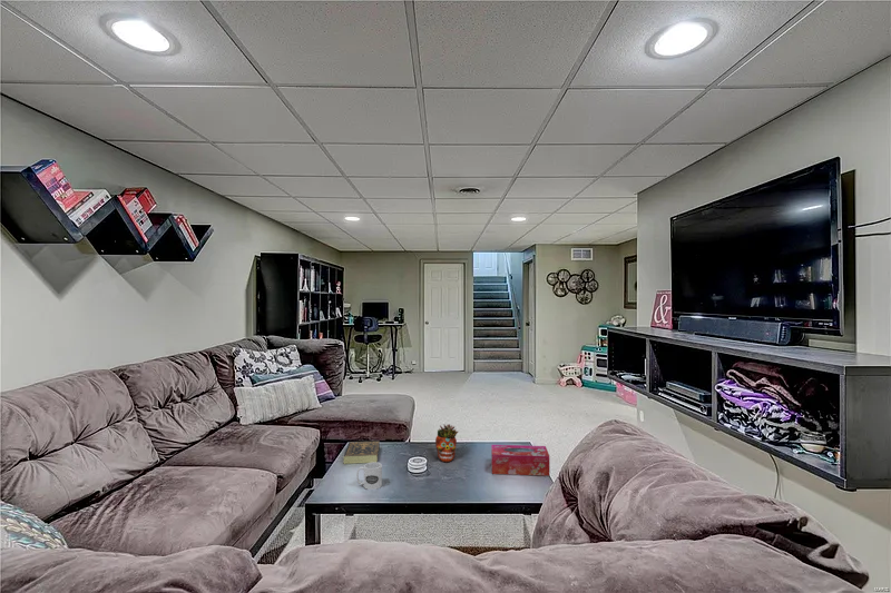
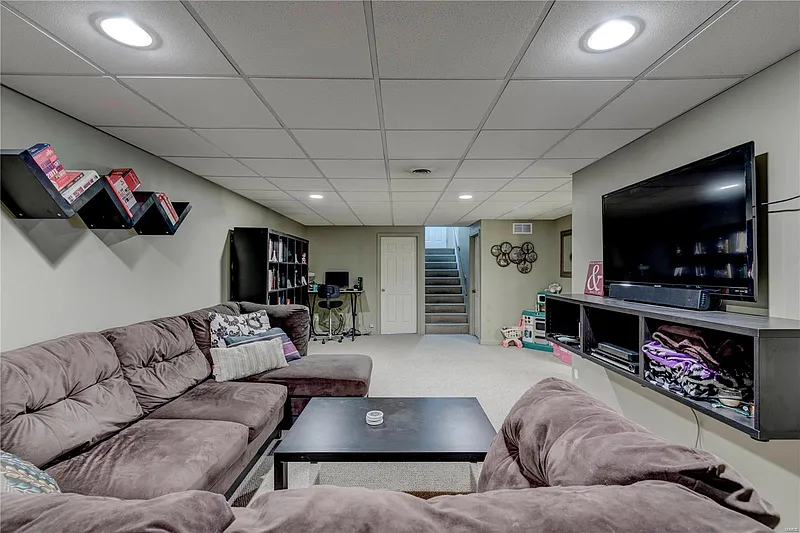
- succulent planter [434,423,459,463]
- tissue box [490,444,551,477]
- mug [355,462,383,491]
- book [343,439,381,465]
